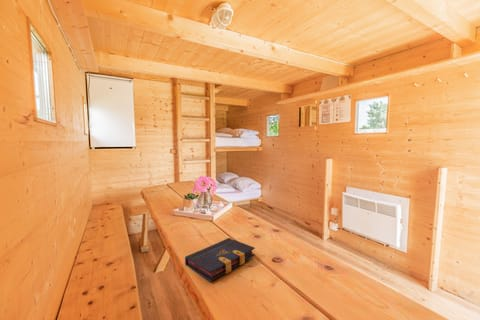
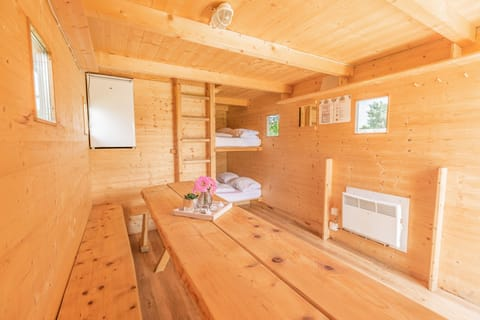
- diary [184,237,256,282]
